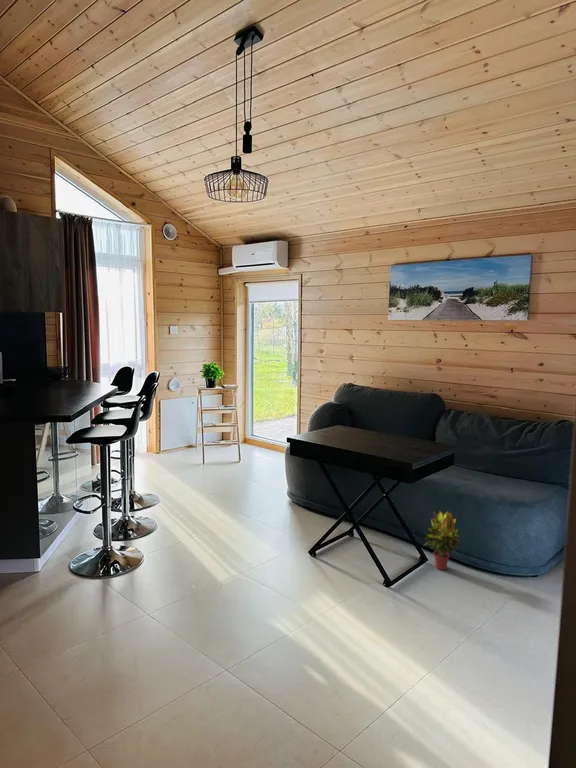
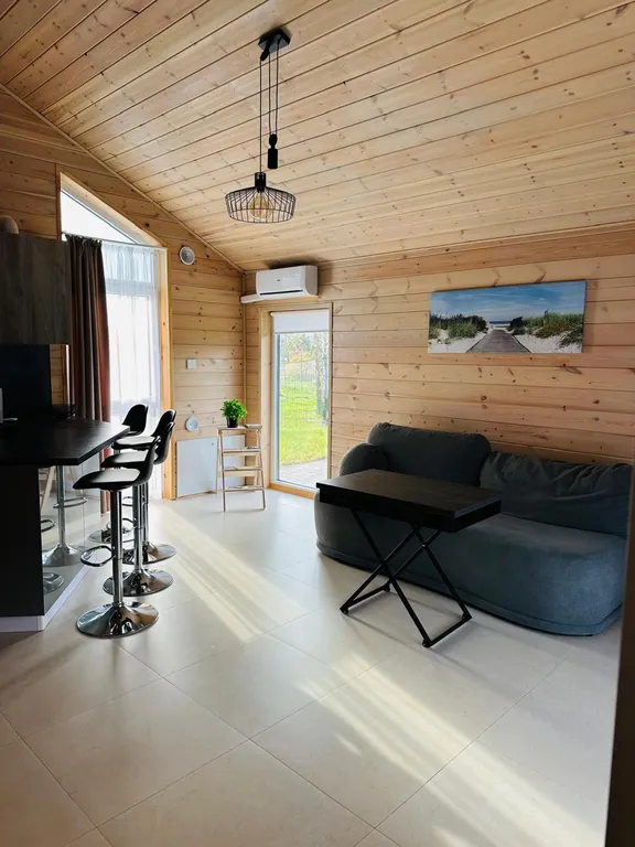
- potted plant [422,509,462,571]
